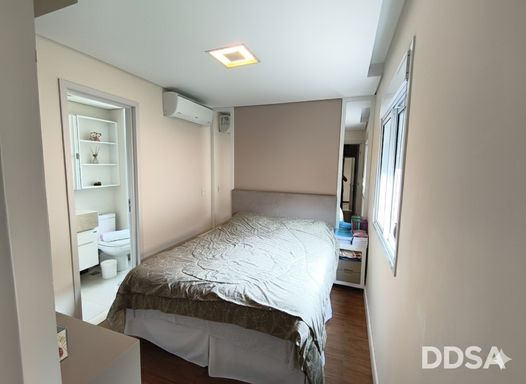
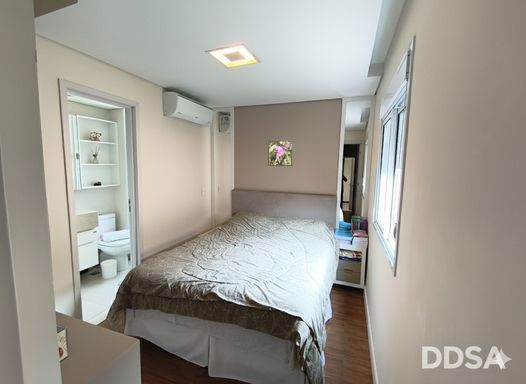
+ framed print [267,139,294,167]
